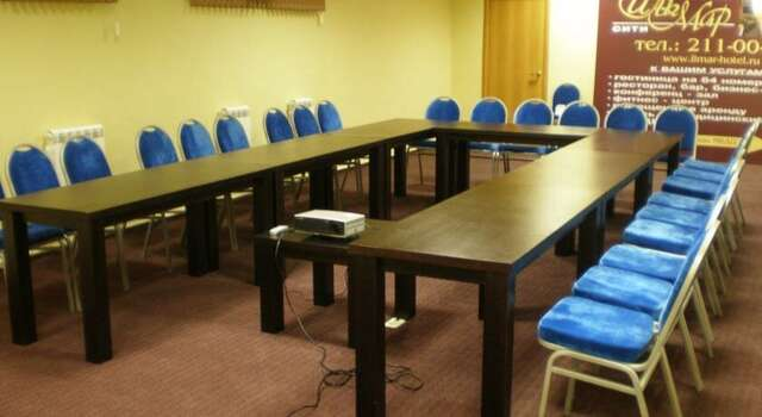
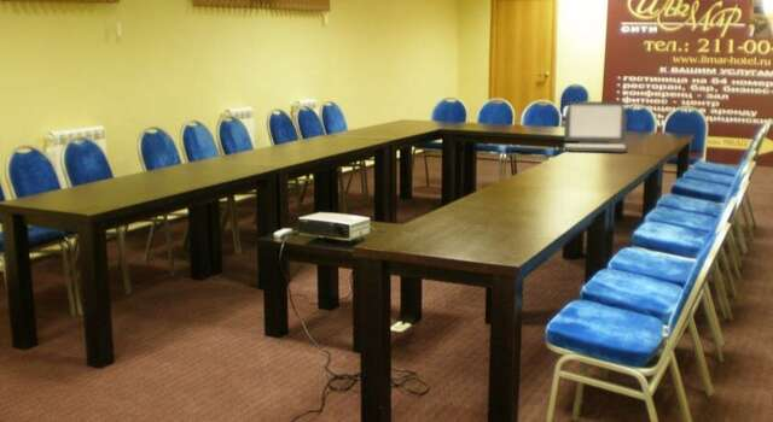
+ laptop [563,100,628,154]
